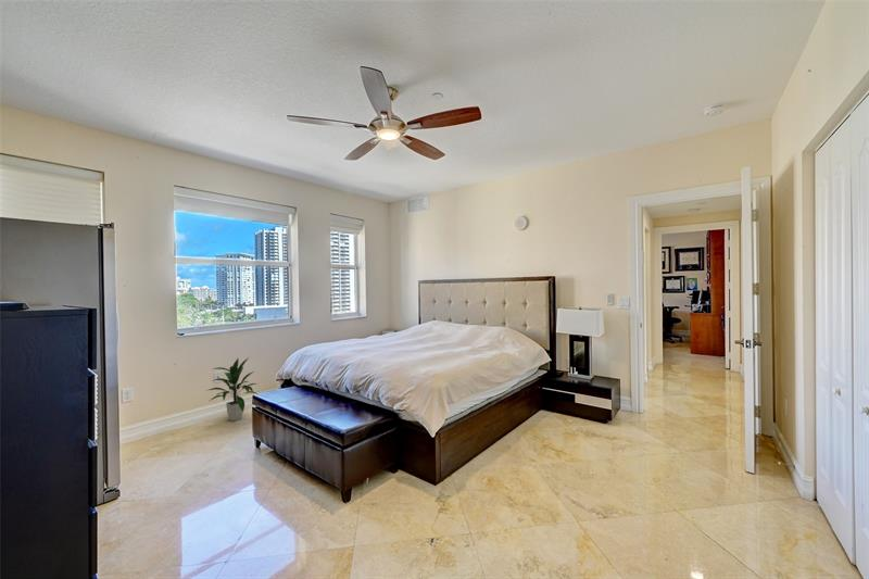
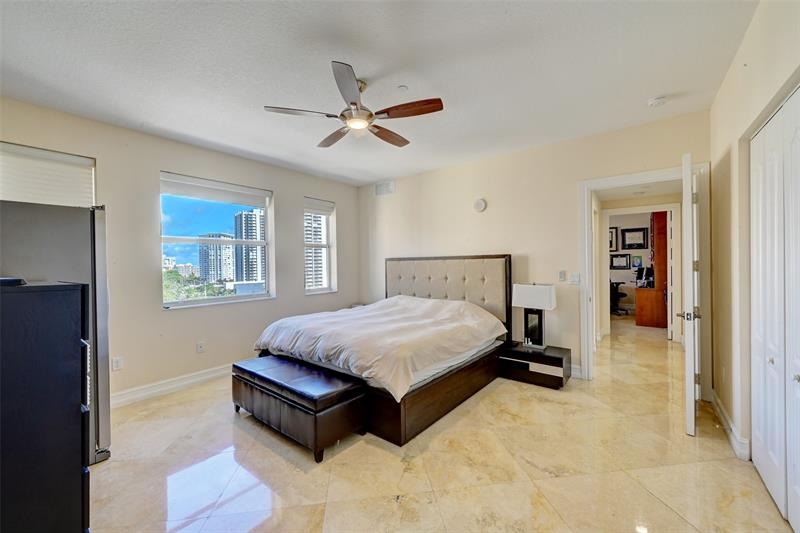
- indoor plant [205,355,259,421]
